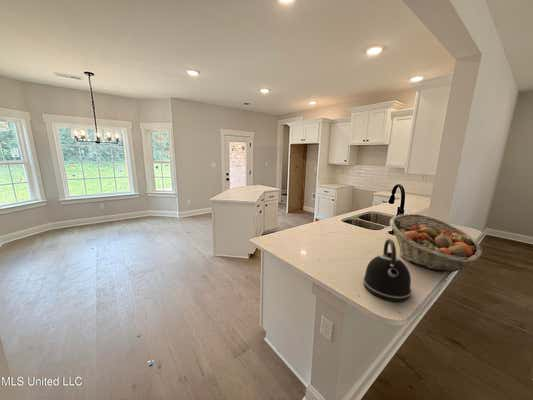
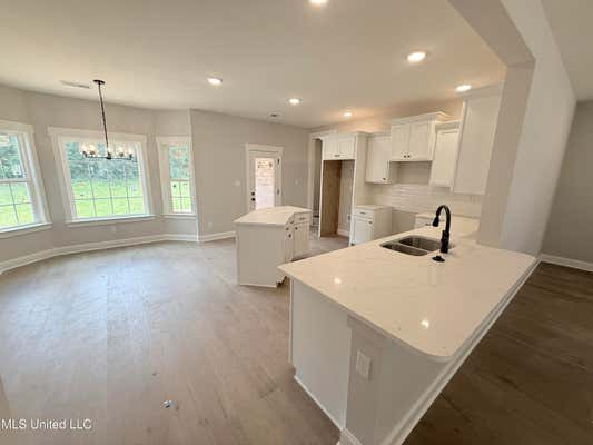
- kettle [362,238,412,303]
- fruit basket [389,213,483,272]
